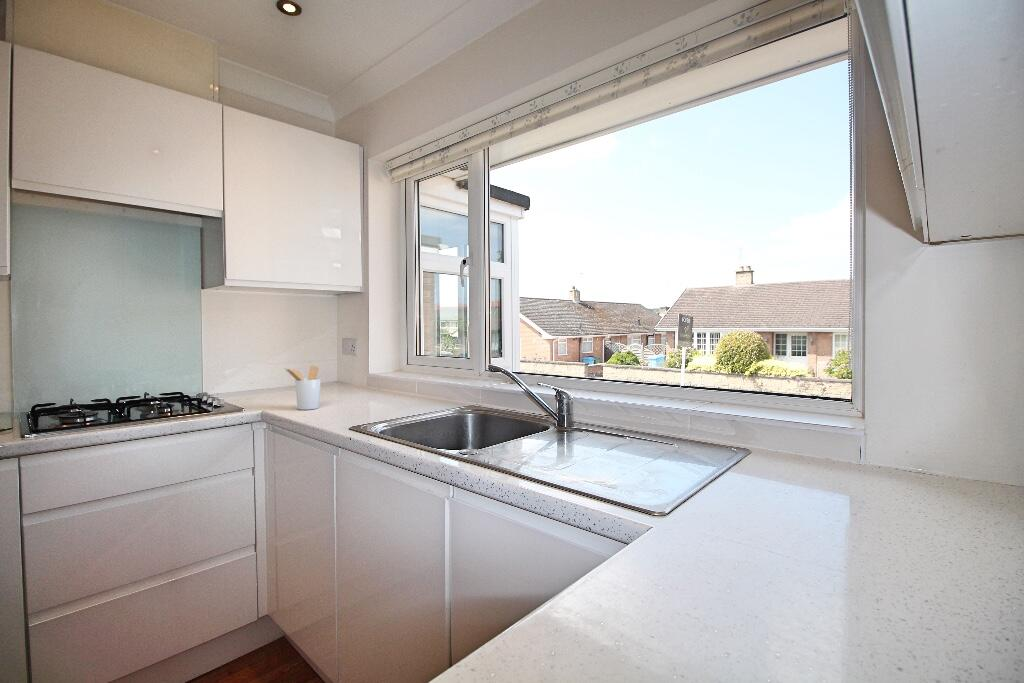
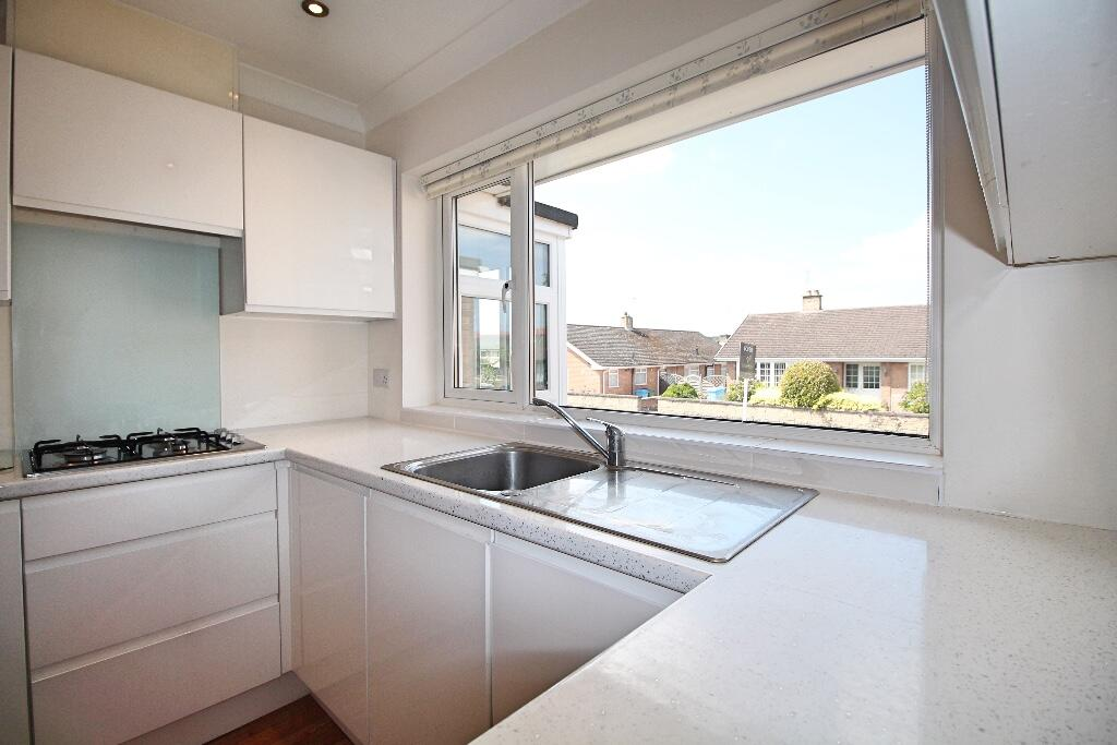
- utensil holder [284,365,322,411]
